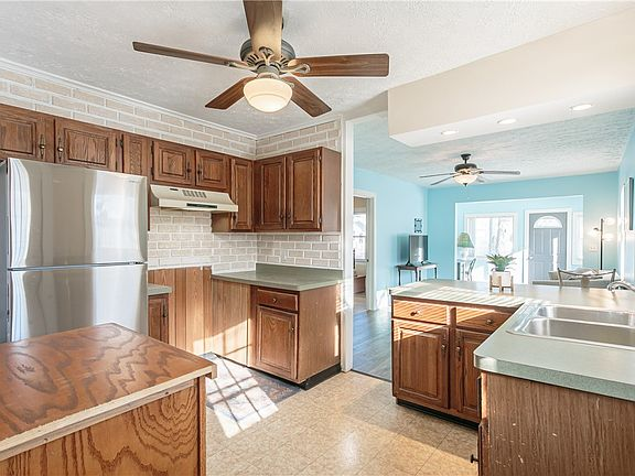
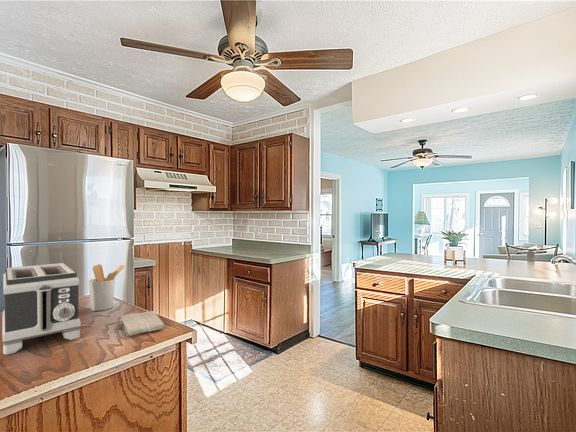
+ utensil holder [88,263,126,312]
+ washcloth [120,310,166,336]
+ toaster [1,262,82,356]
